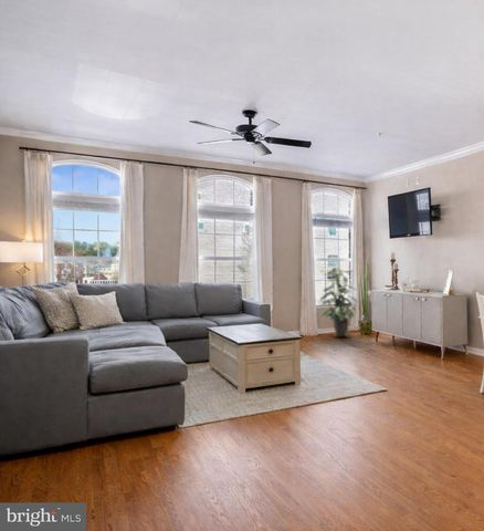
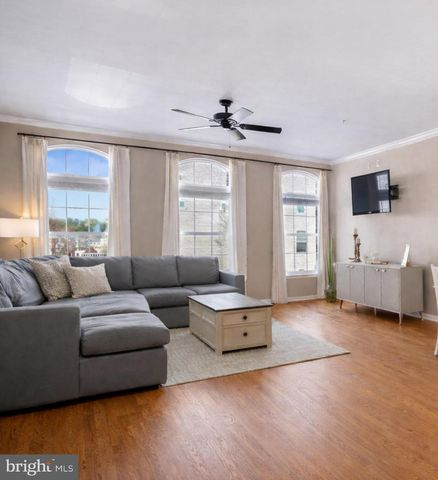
- indoor plant [318,263,358,337]
